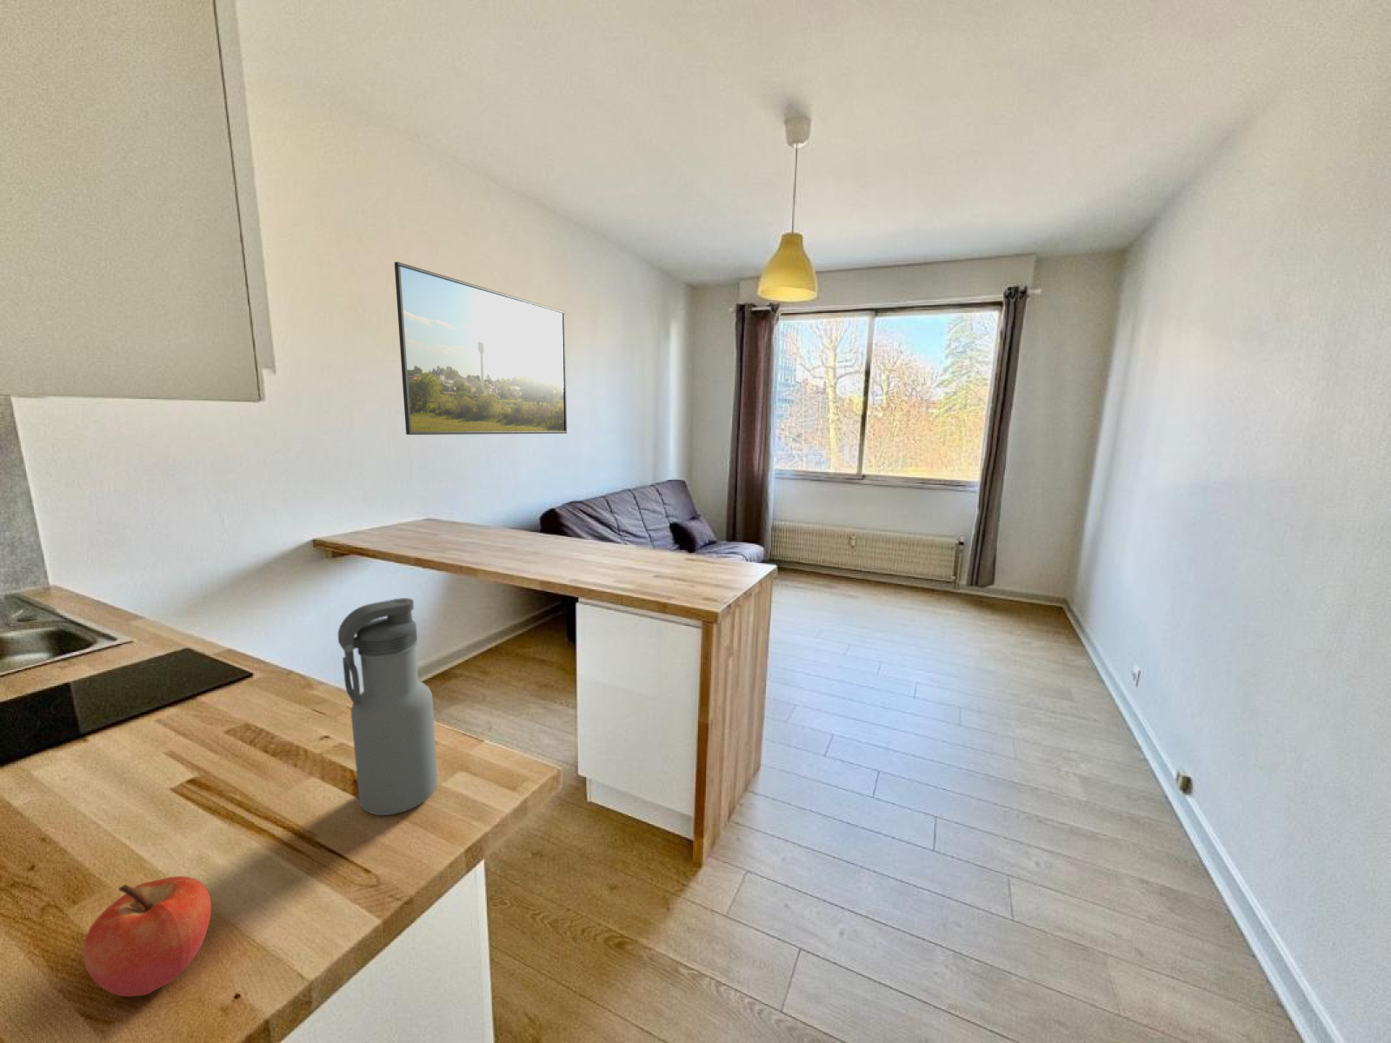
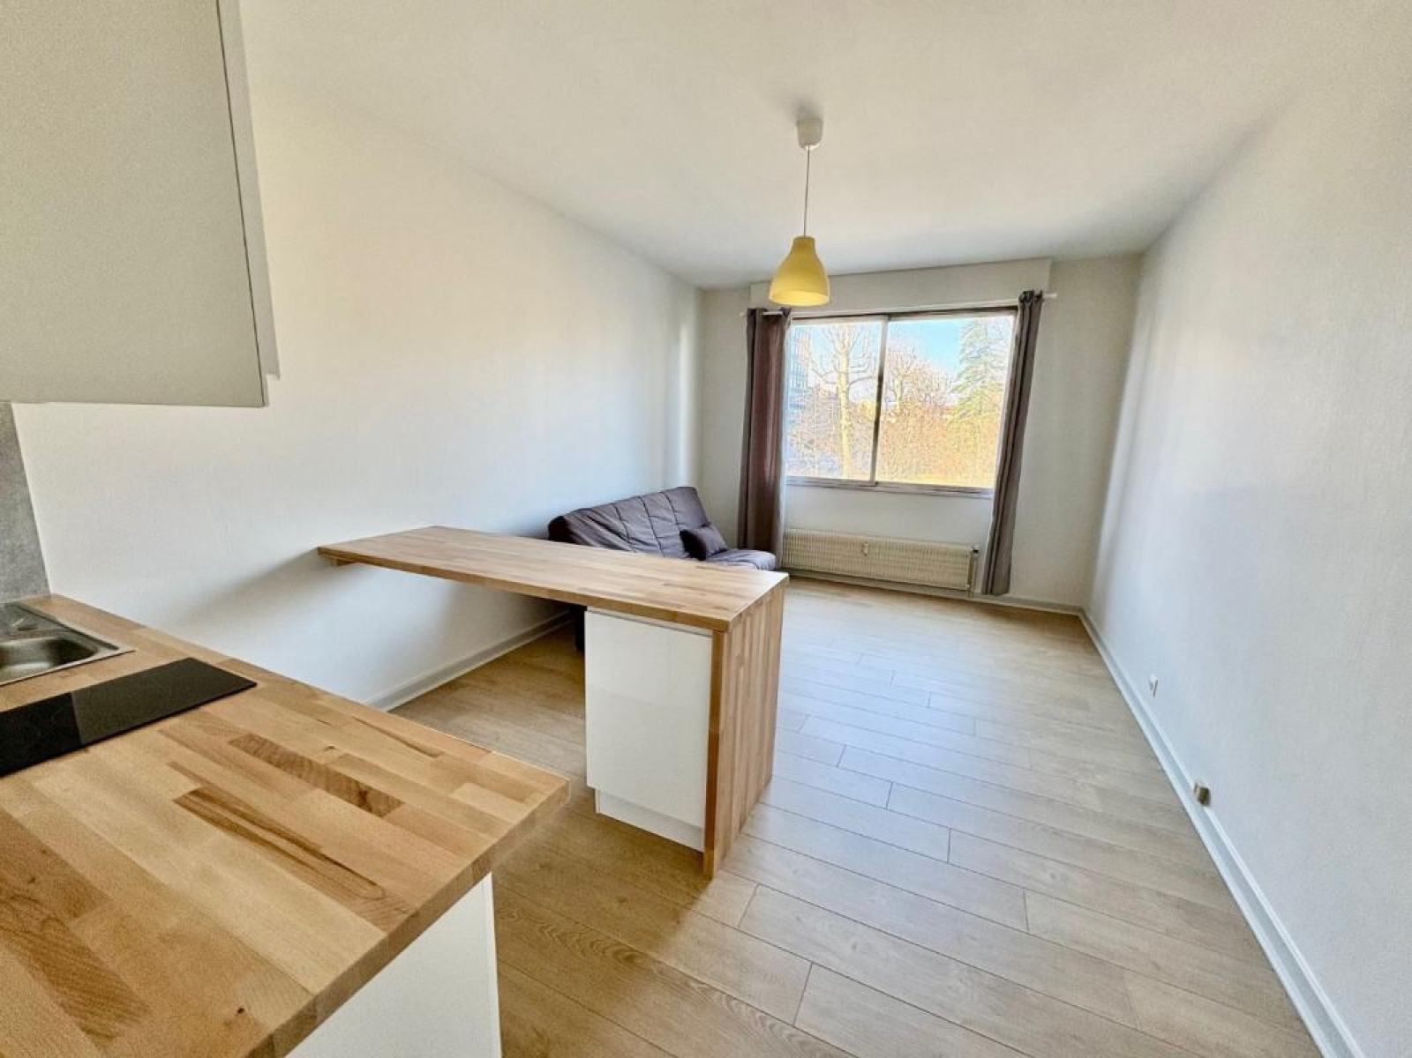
- water bottle [337,597,438,816]
- apple [82,875,212,997]
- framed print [394,261,567,435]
